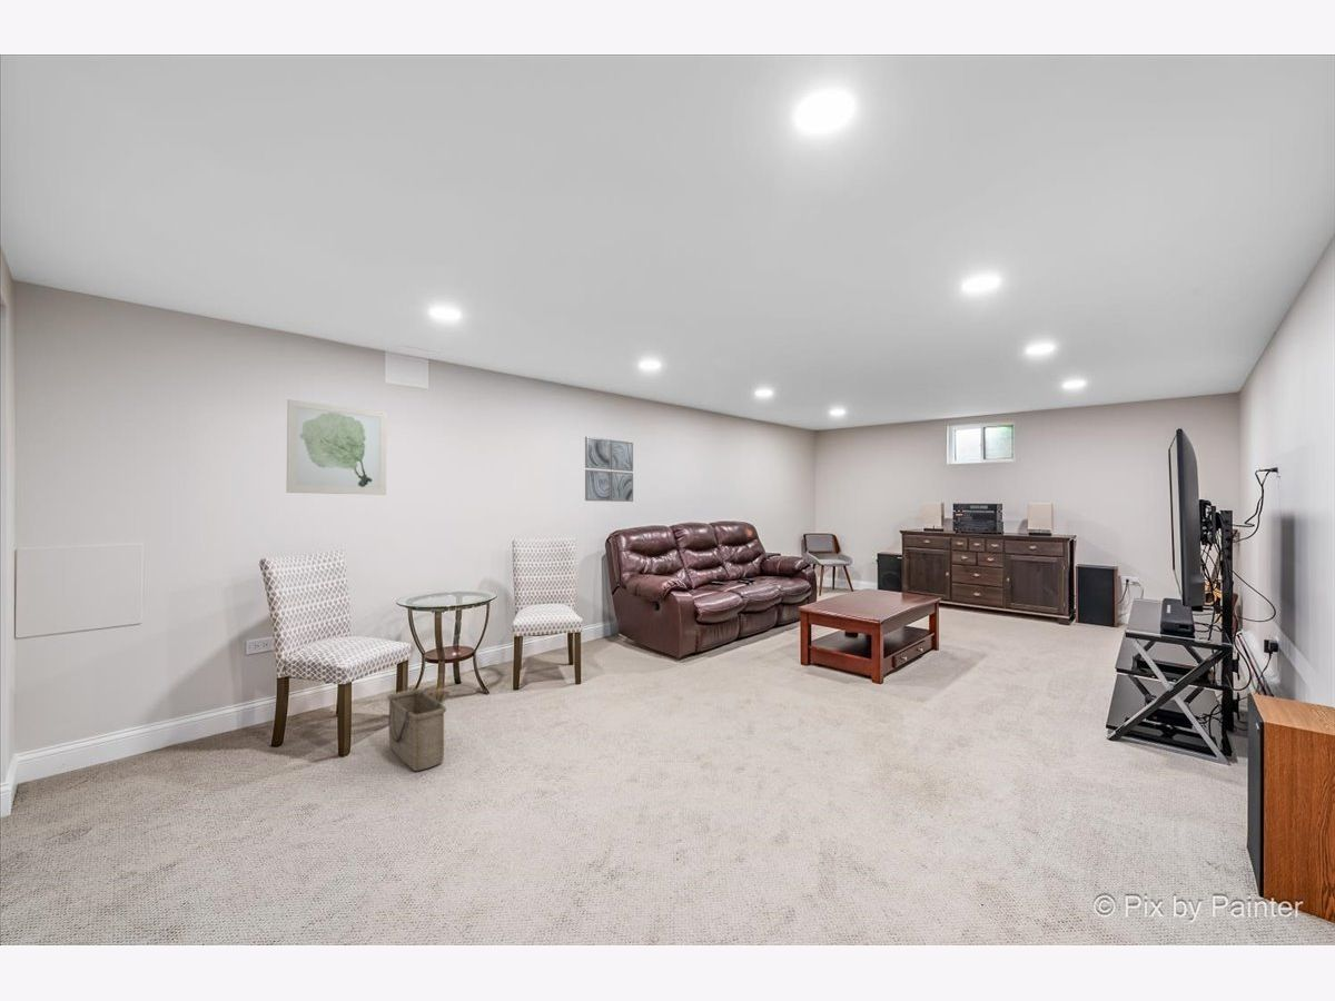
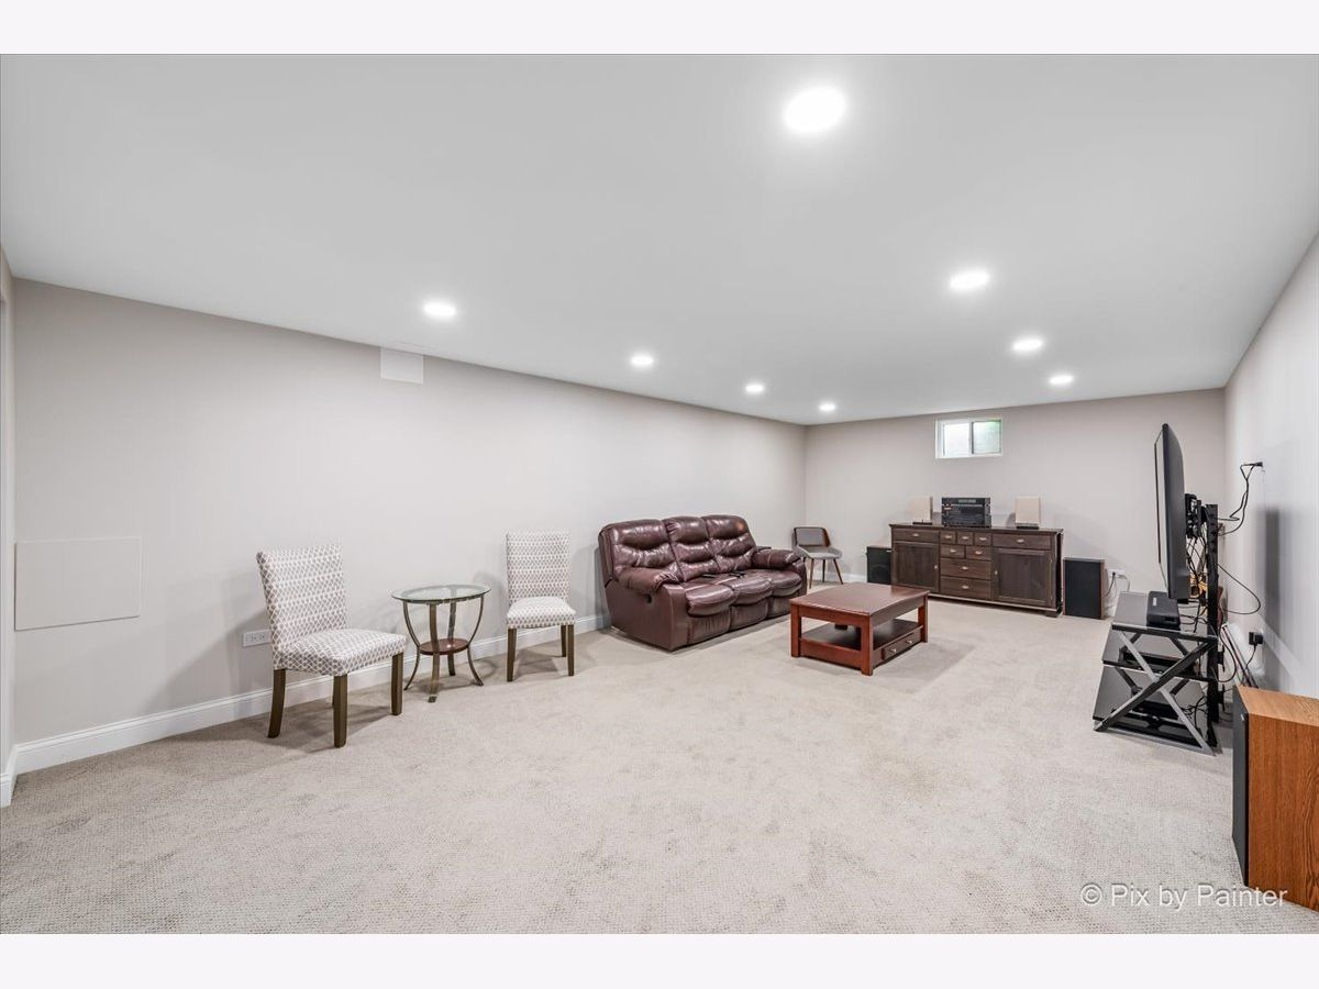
- wall art [286,398,387,496]
- wall art [584,436,634,503]
- basket [386,687,447,772]
